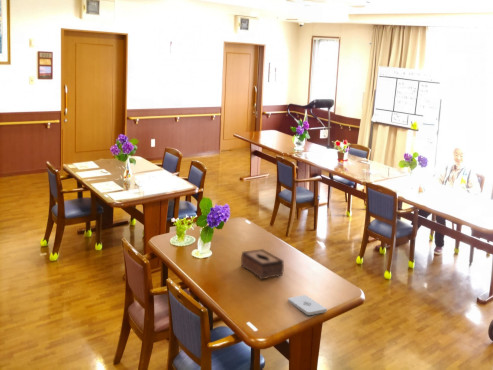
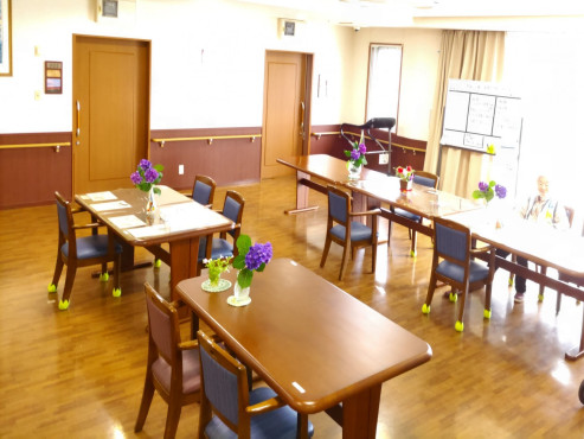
- tissue box [240,248,285,280]
- notepad [287,294,328,316]
